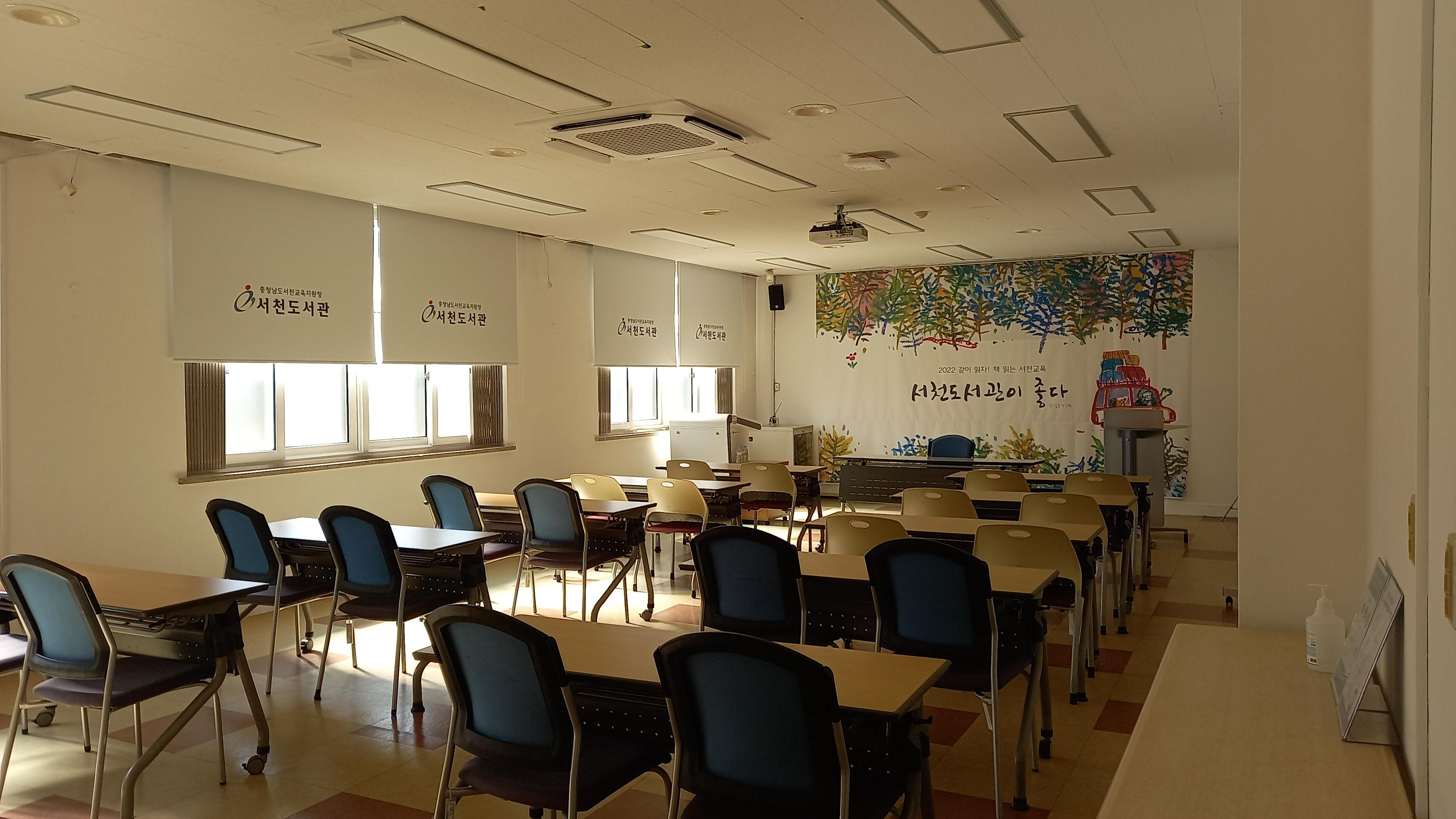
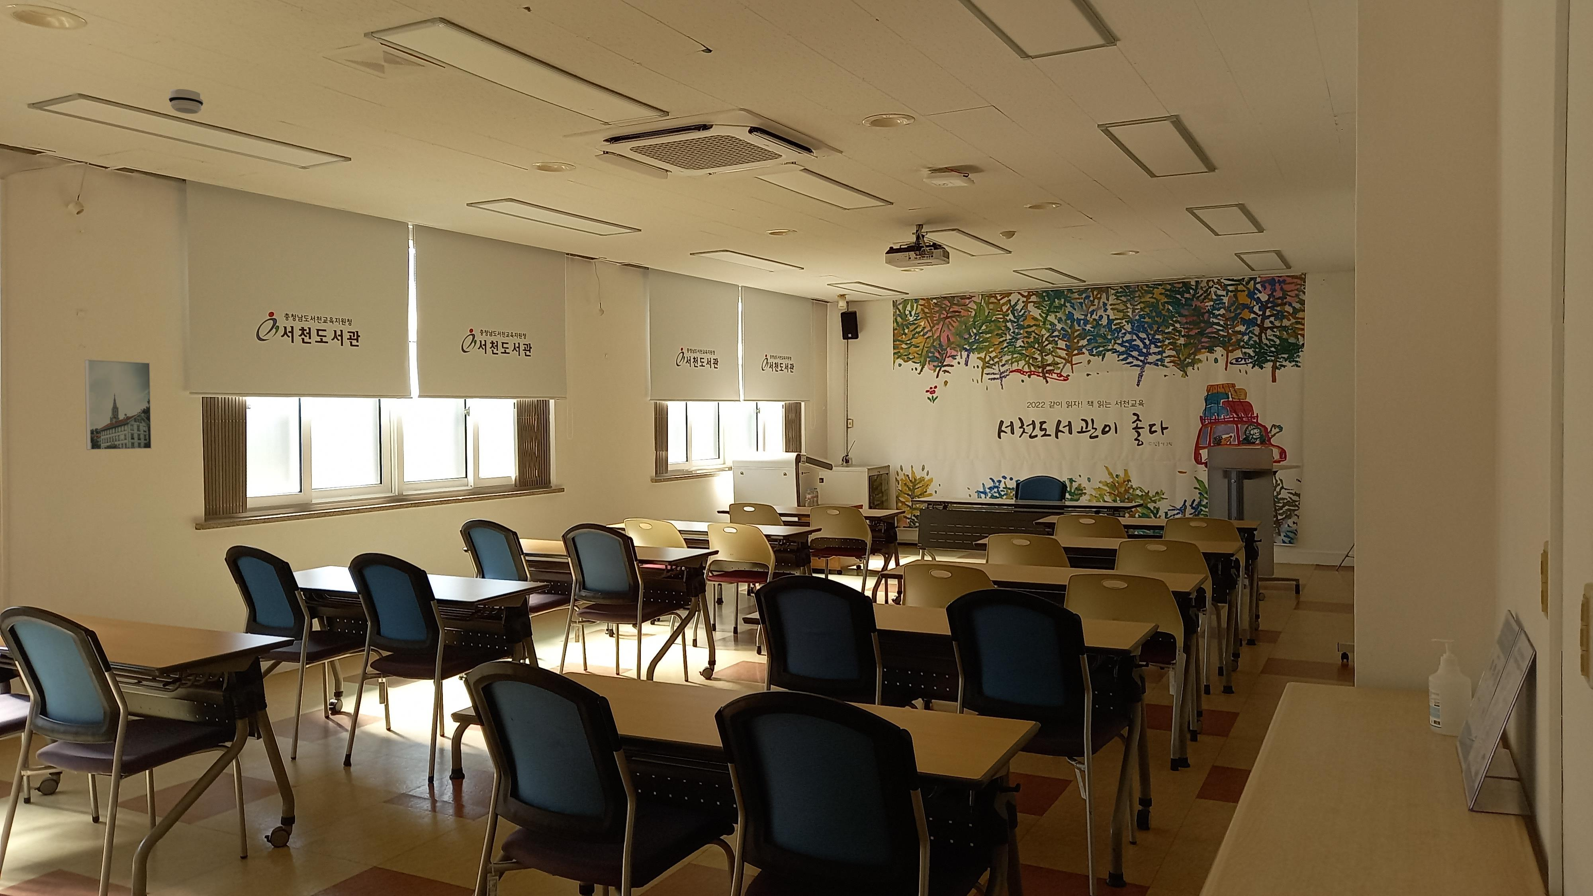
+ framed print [84,359,152,451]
+ smoke detector [168,89,204,114]
